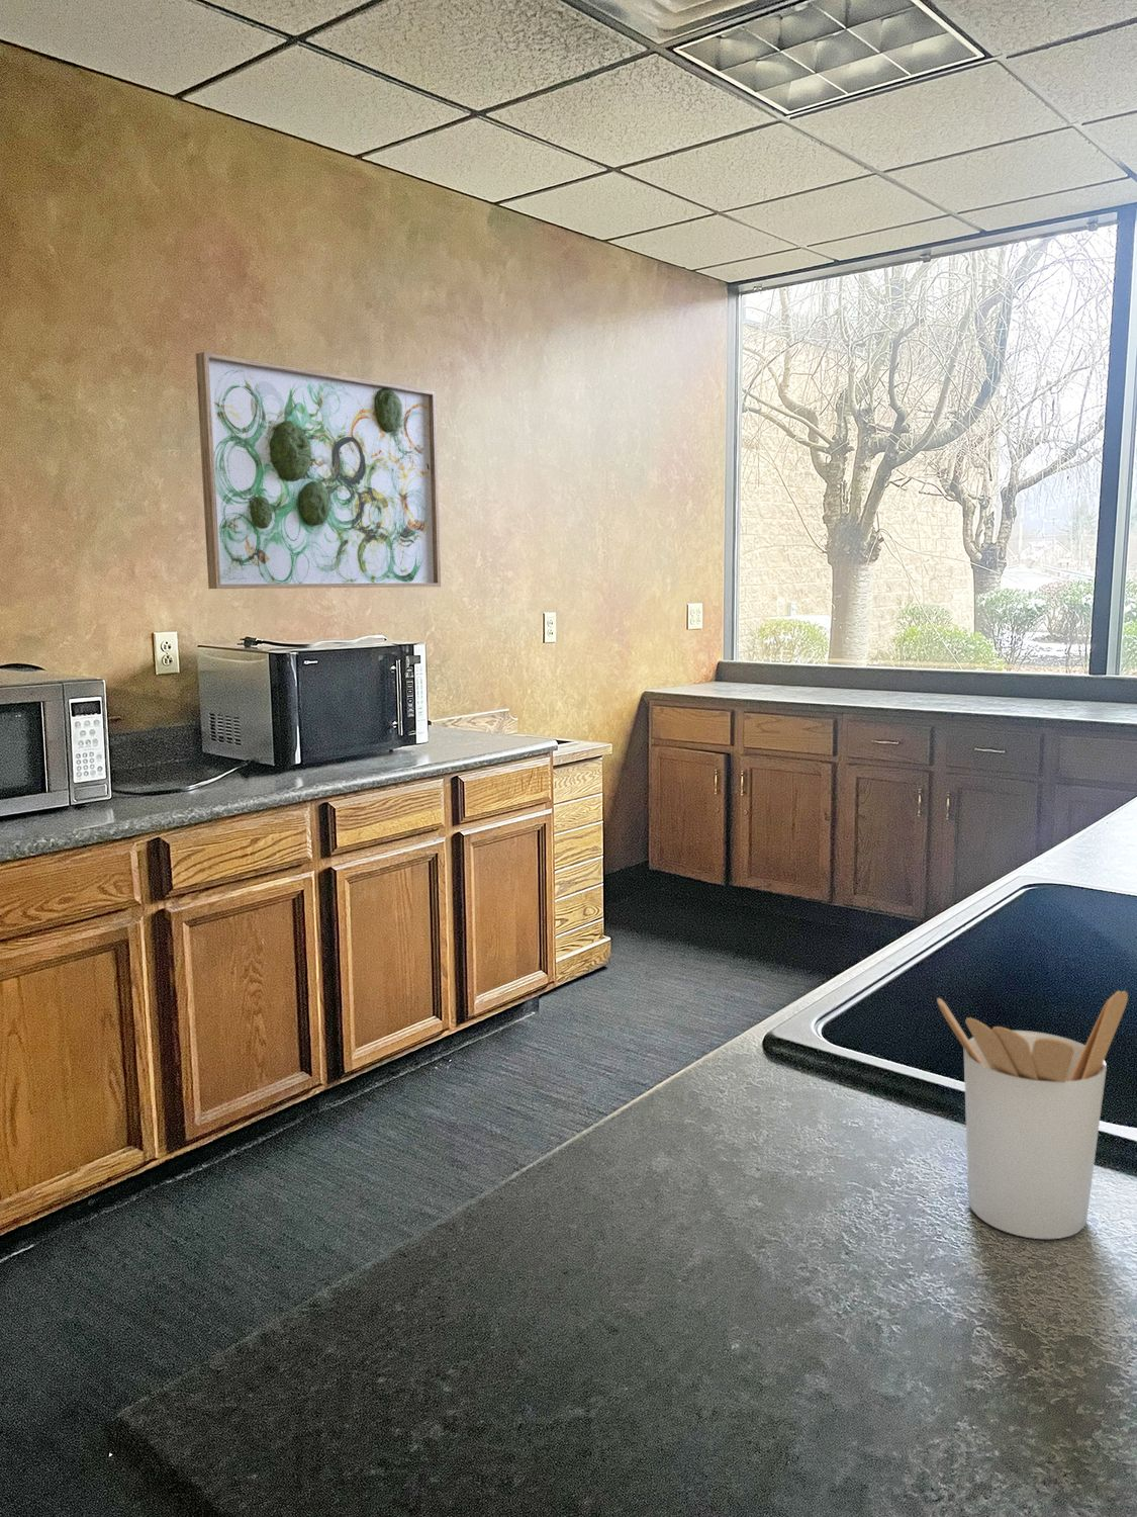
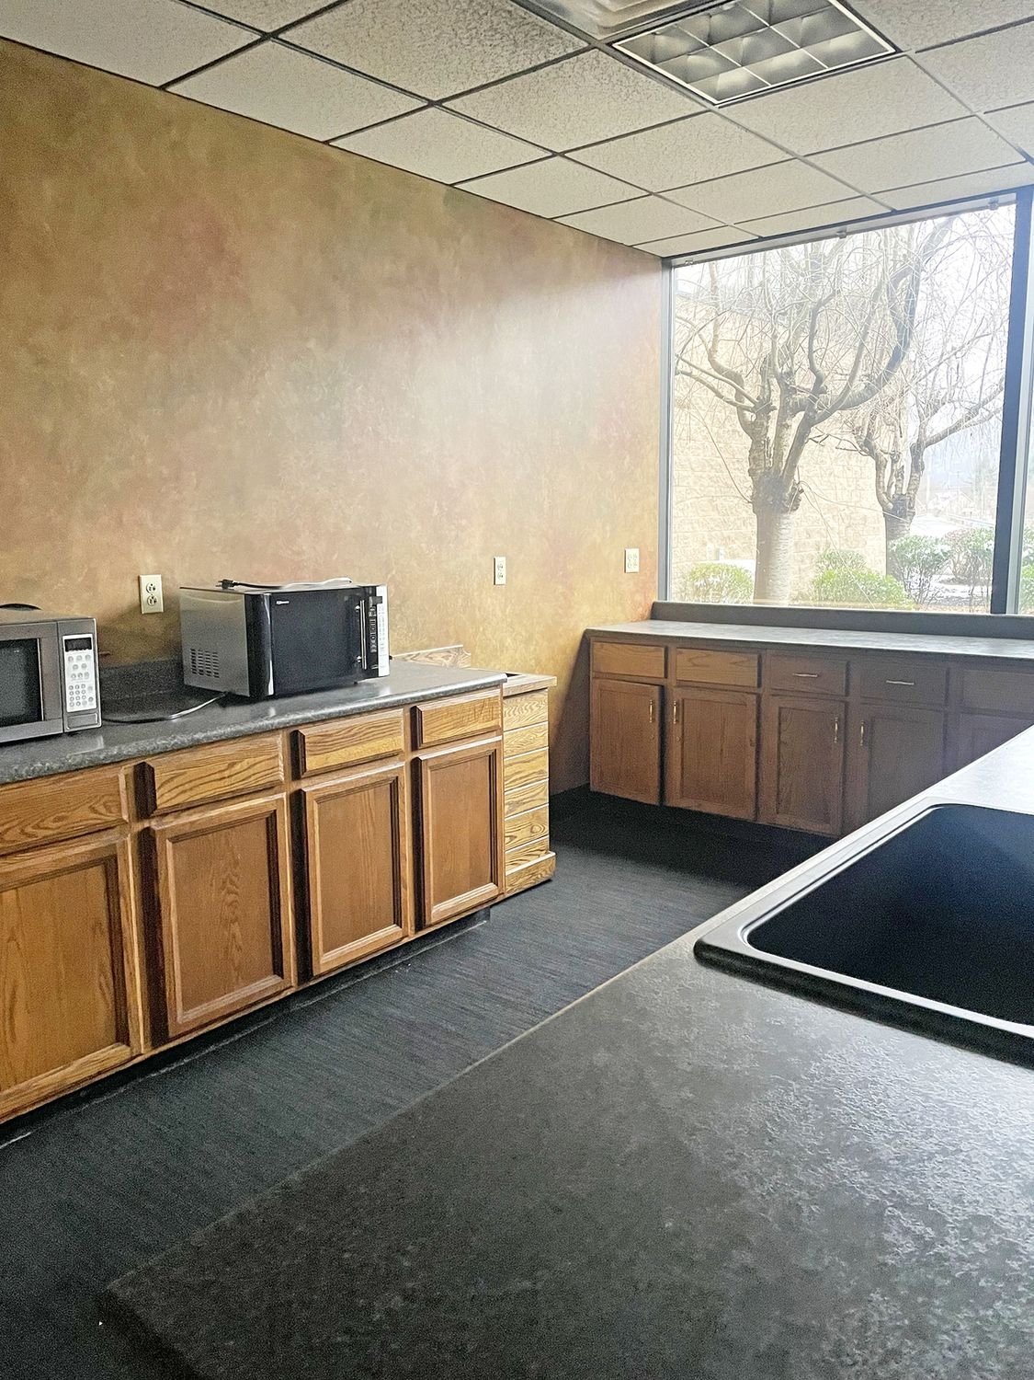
- utensil holder [936,990,1129,1240]
- wall art [195,351,442,590]
